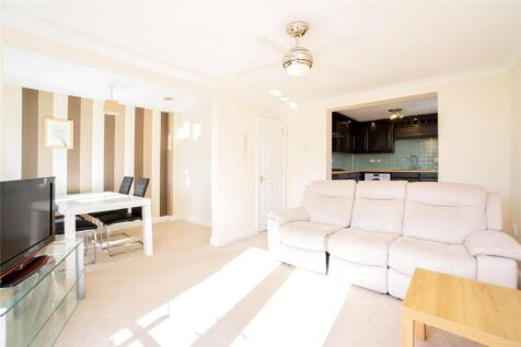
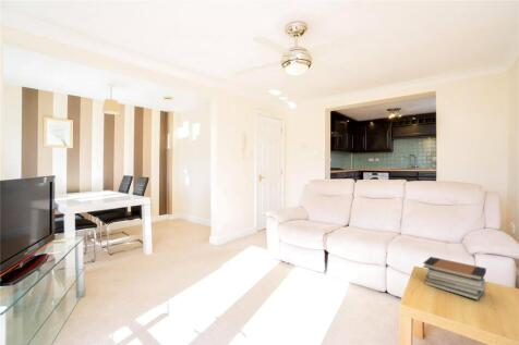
+ book stack [422,256,487,301]
